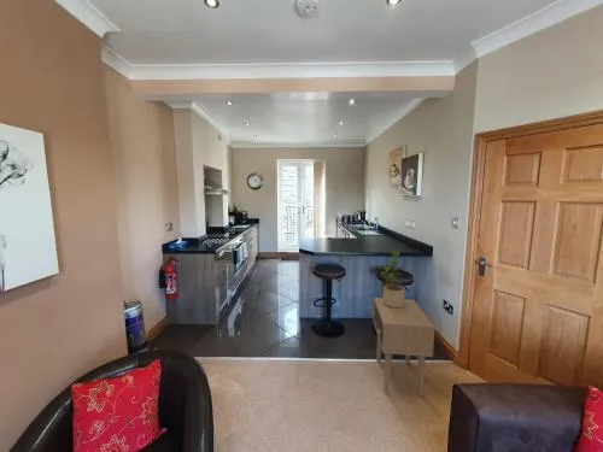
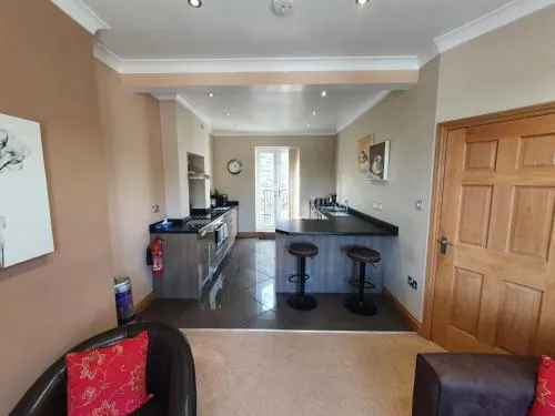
- side table [371,297,435,397]
- potted plant [377,248,406,307]
